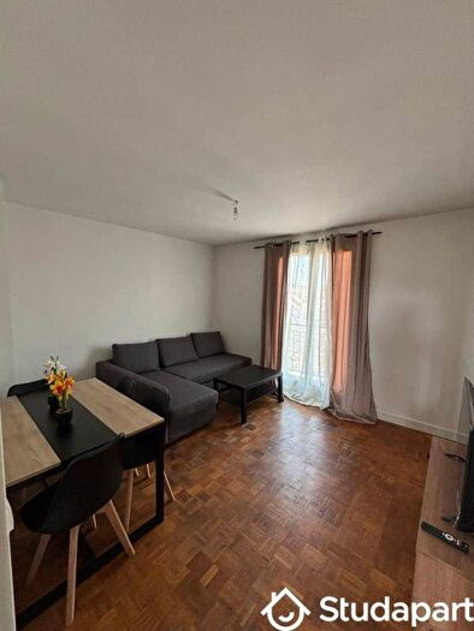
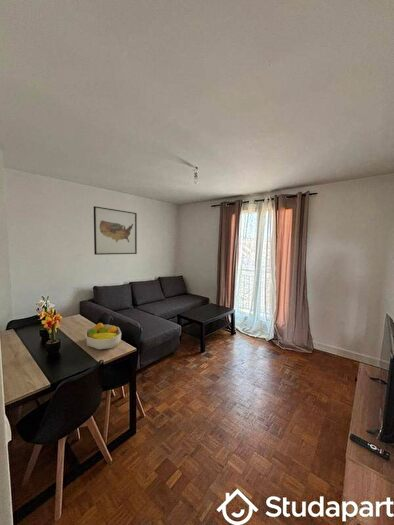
+ wall art [93,205,138,256]
+ fruit bowl [85,322,122,350]
